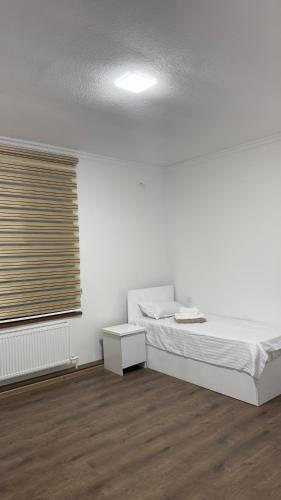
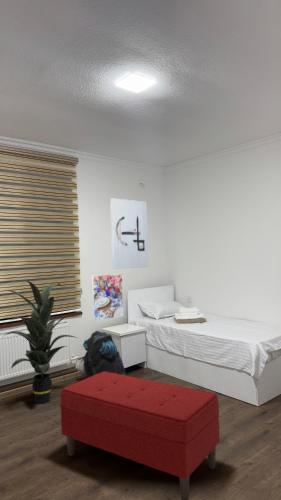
+ backpack [77,330,126,378]
+ bench [59,371,221,500]
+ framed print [91,273,125,322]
+ wall art [109,197,150,270]
+ indoor plant [2,279,78,405]
